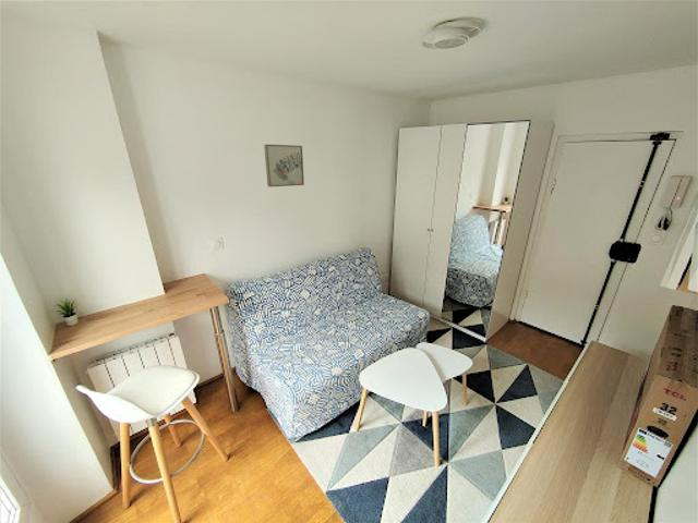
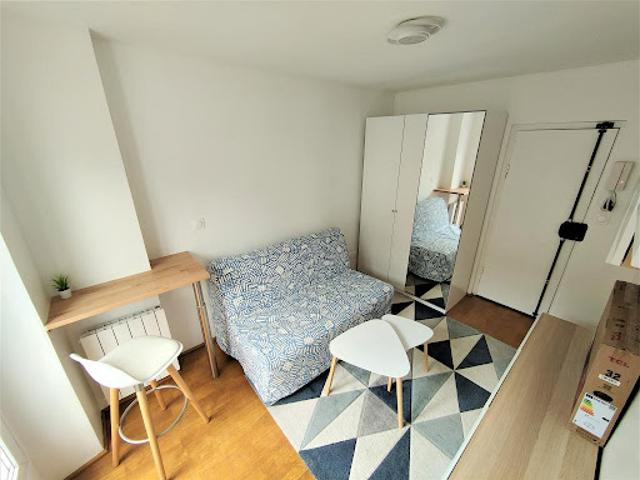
- wall art [263,144,305,187]
